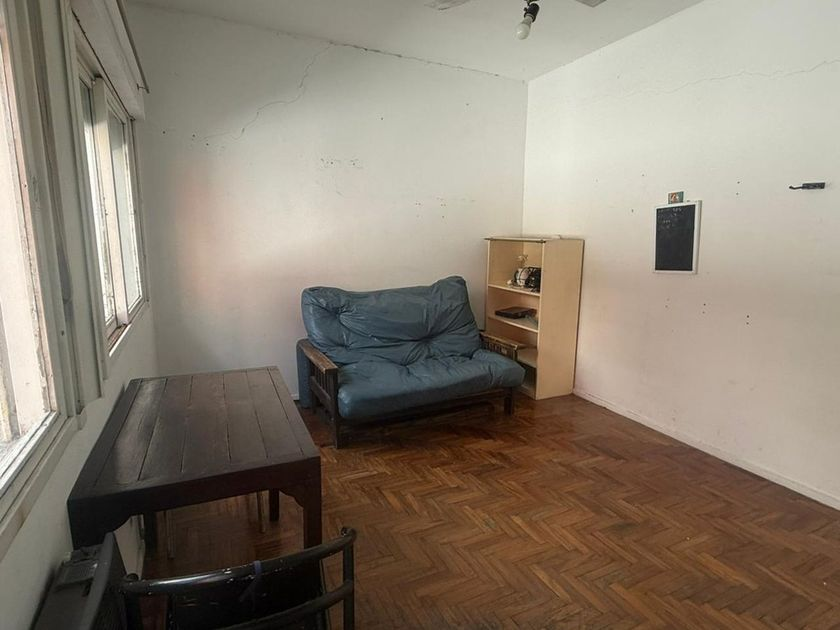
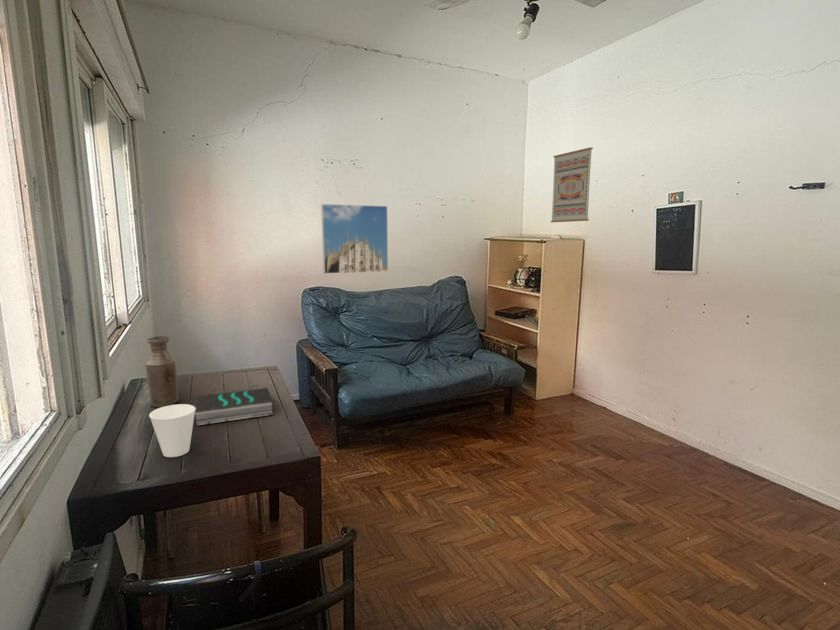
+ book [193,387,275,427]
+ wall art [550,147,594,223]
+ bottle [145,335,180,408]
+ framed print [320,203,389,275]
+ cup [148,403,196,458]
